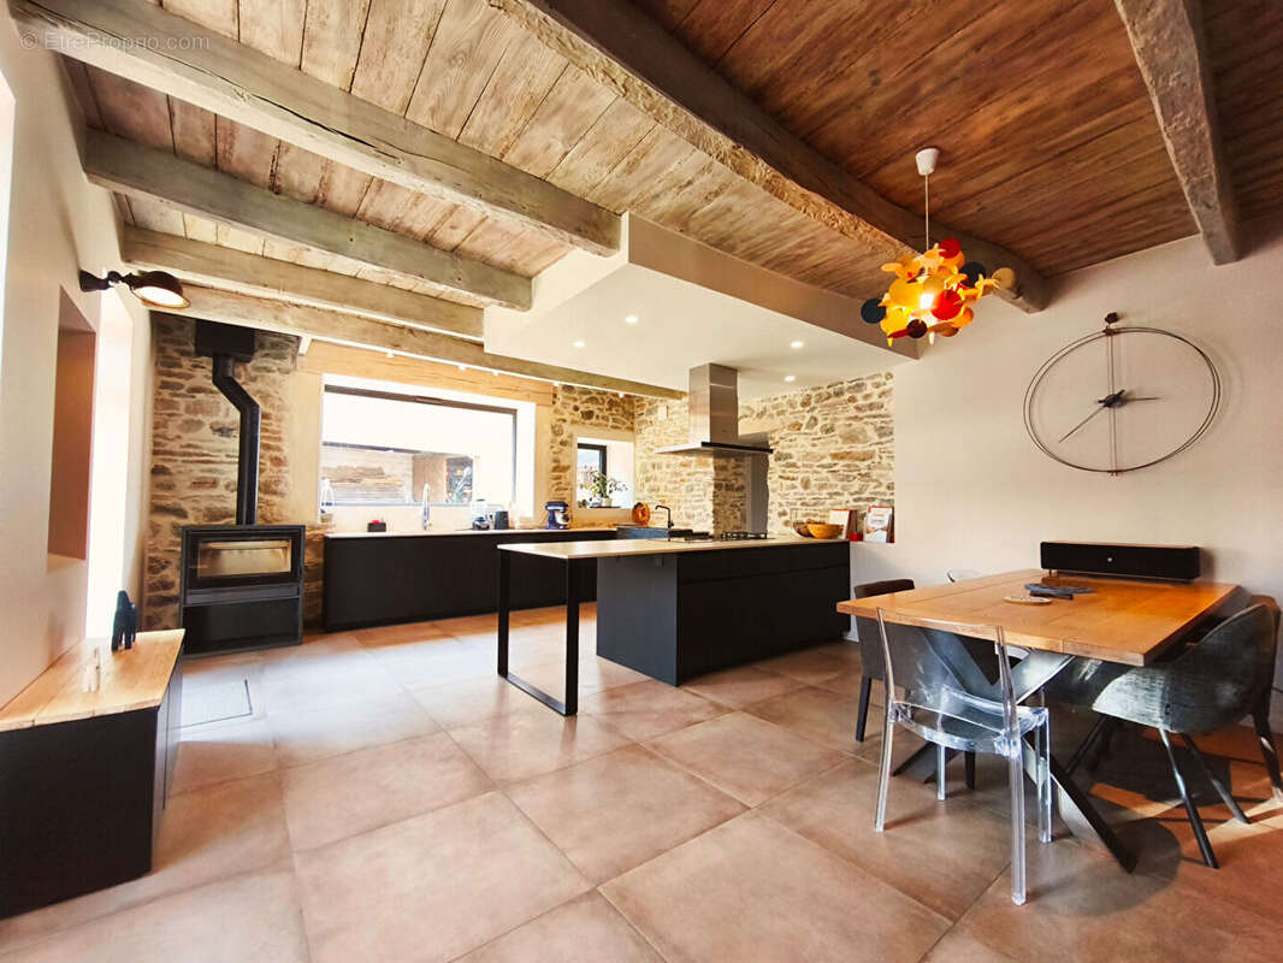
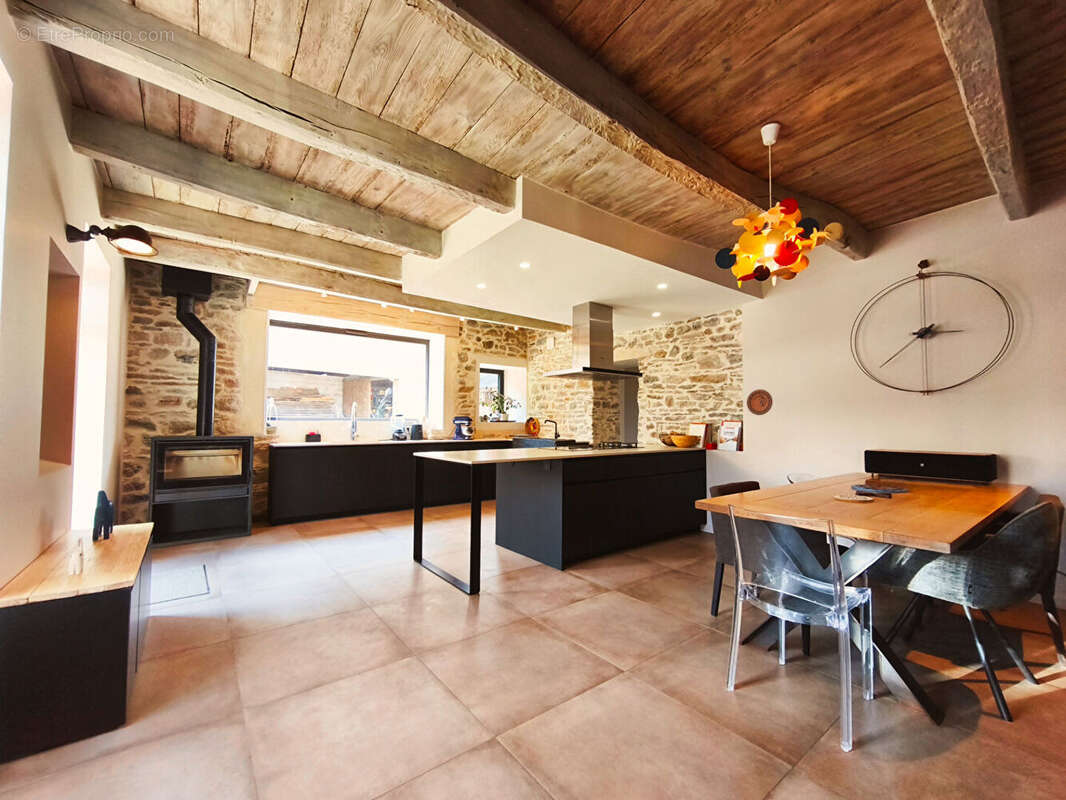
+ decorative plate [746,389,774,416]
